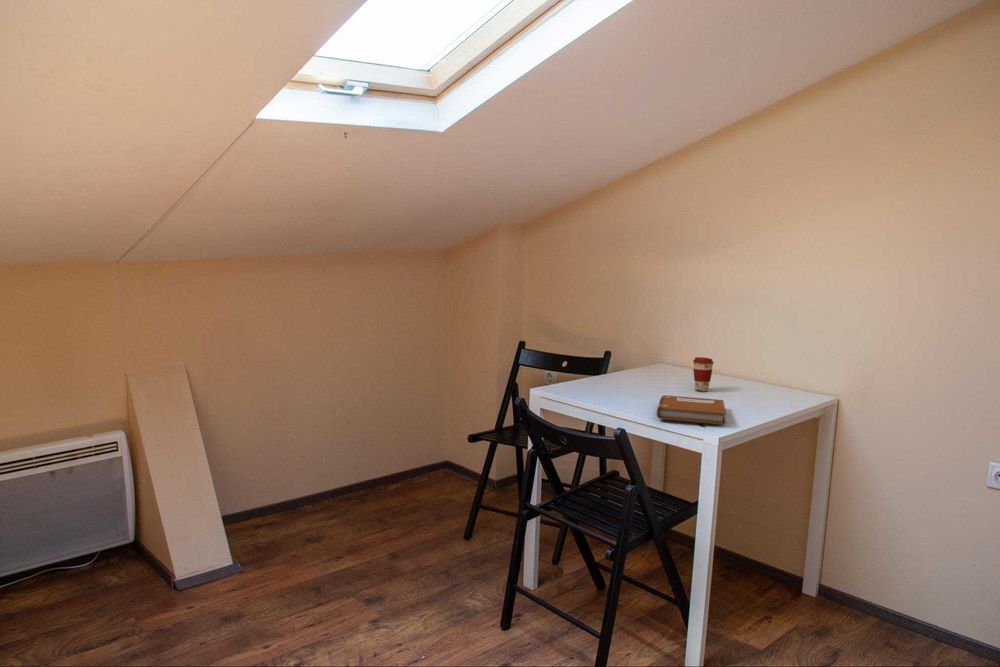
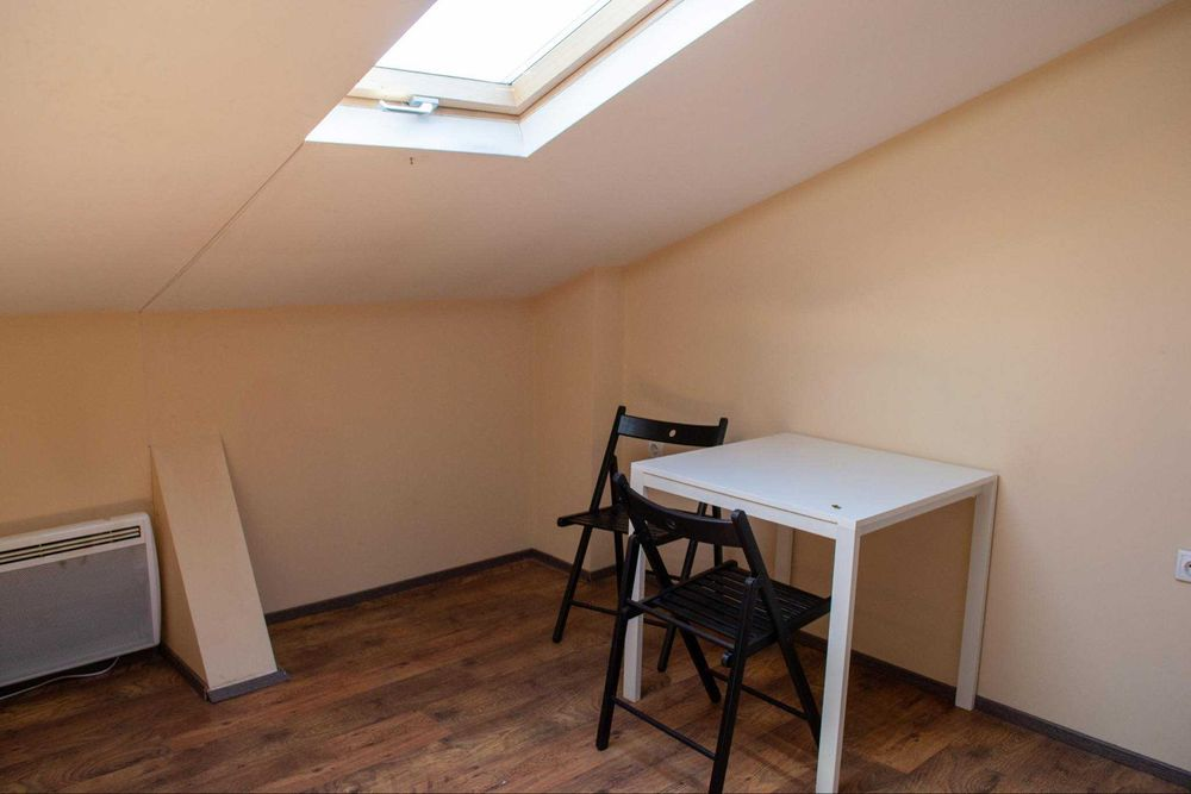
- coffee cup [692,356,715,392]
- notebook [656,394,727,426]
